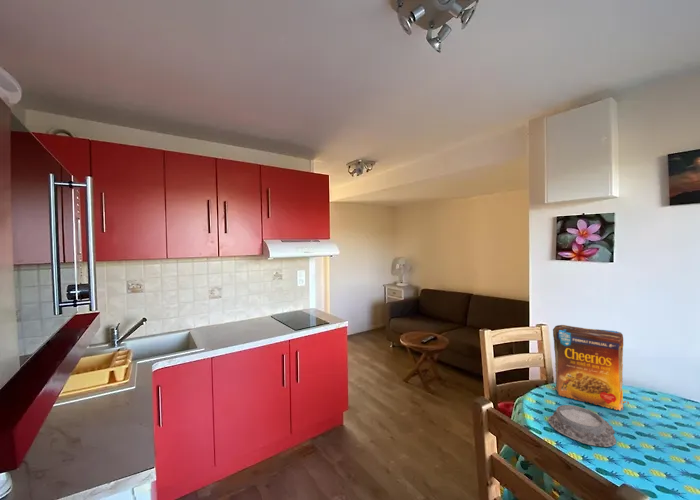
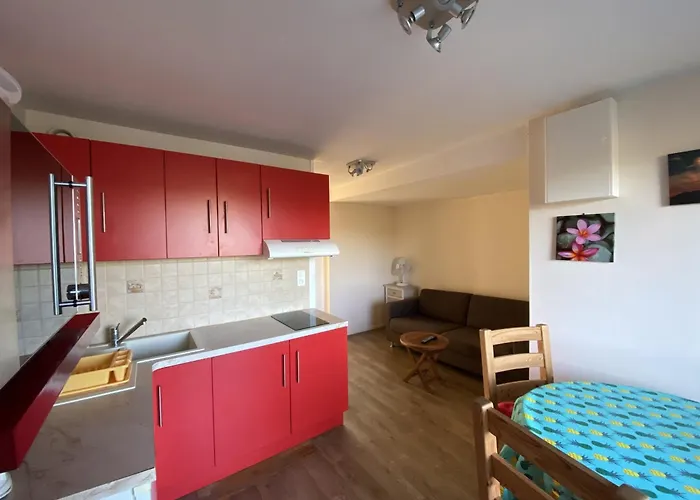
- cereal box [551,324,630,412]
- mortar [547,404,617,448]
